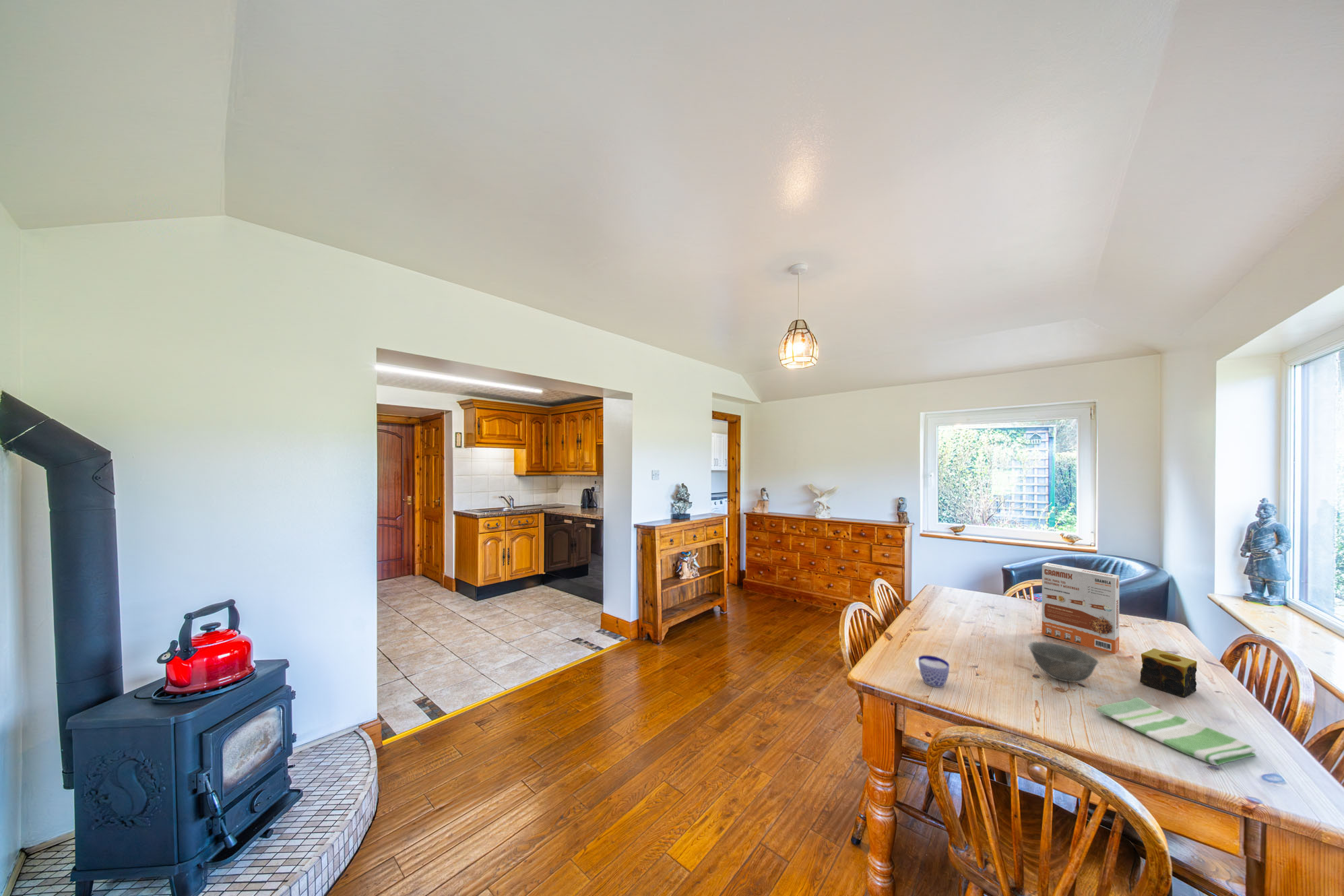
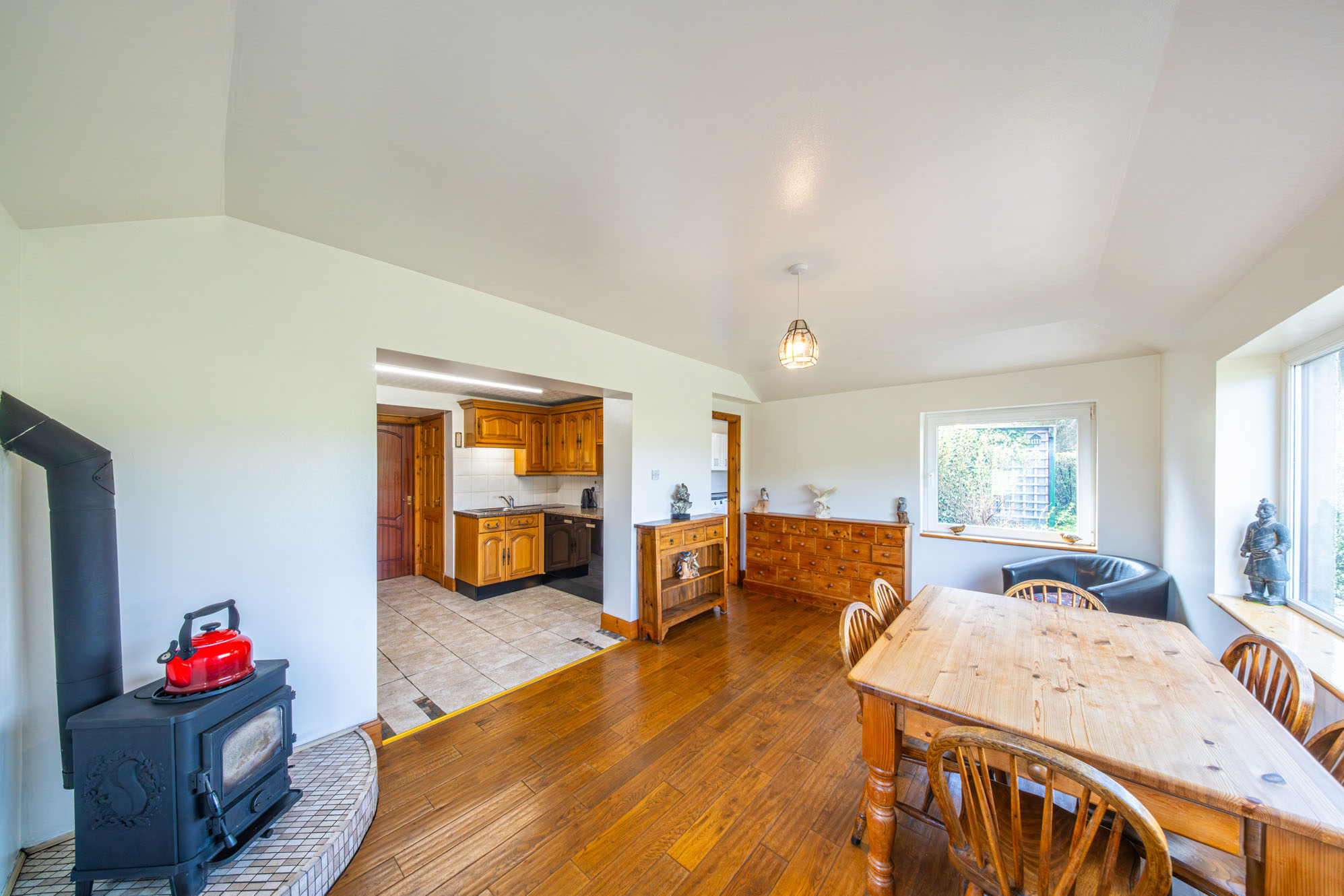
- cup [915,655,950,689]
- dish towel [1096,697,1257,767]
- cereal box [1042,562,1120,654]
- bowl [1028,641,1099,682]
- candle [1139,648,1198,699]
